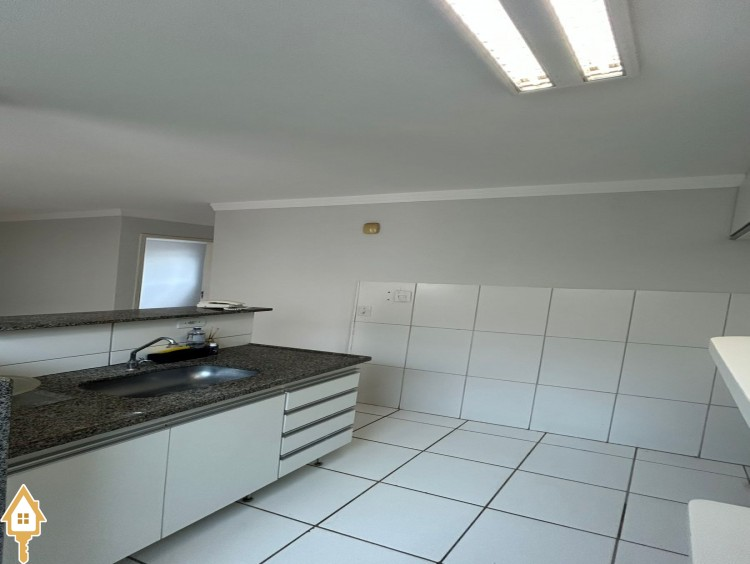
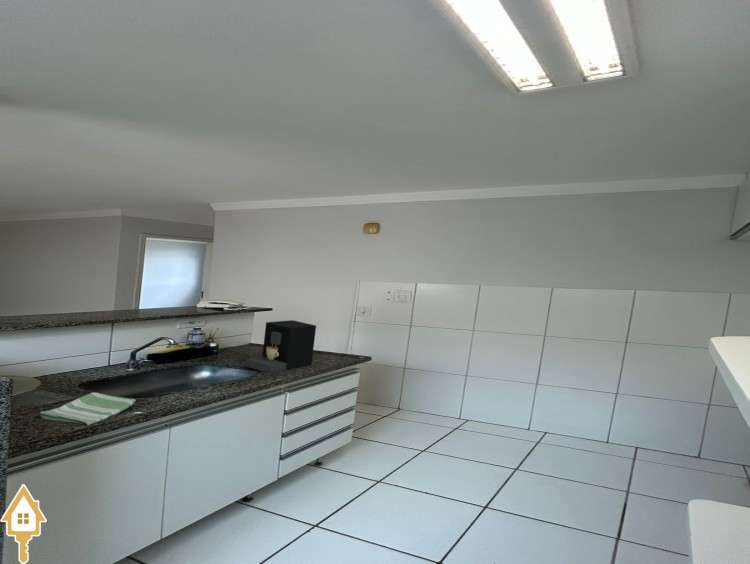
+ dish towel [39,392,136,426]
+ coffee maker [244,319,317,374]
